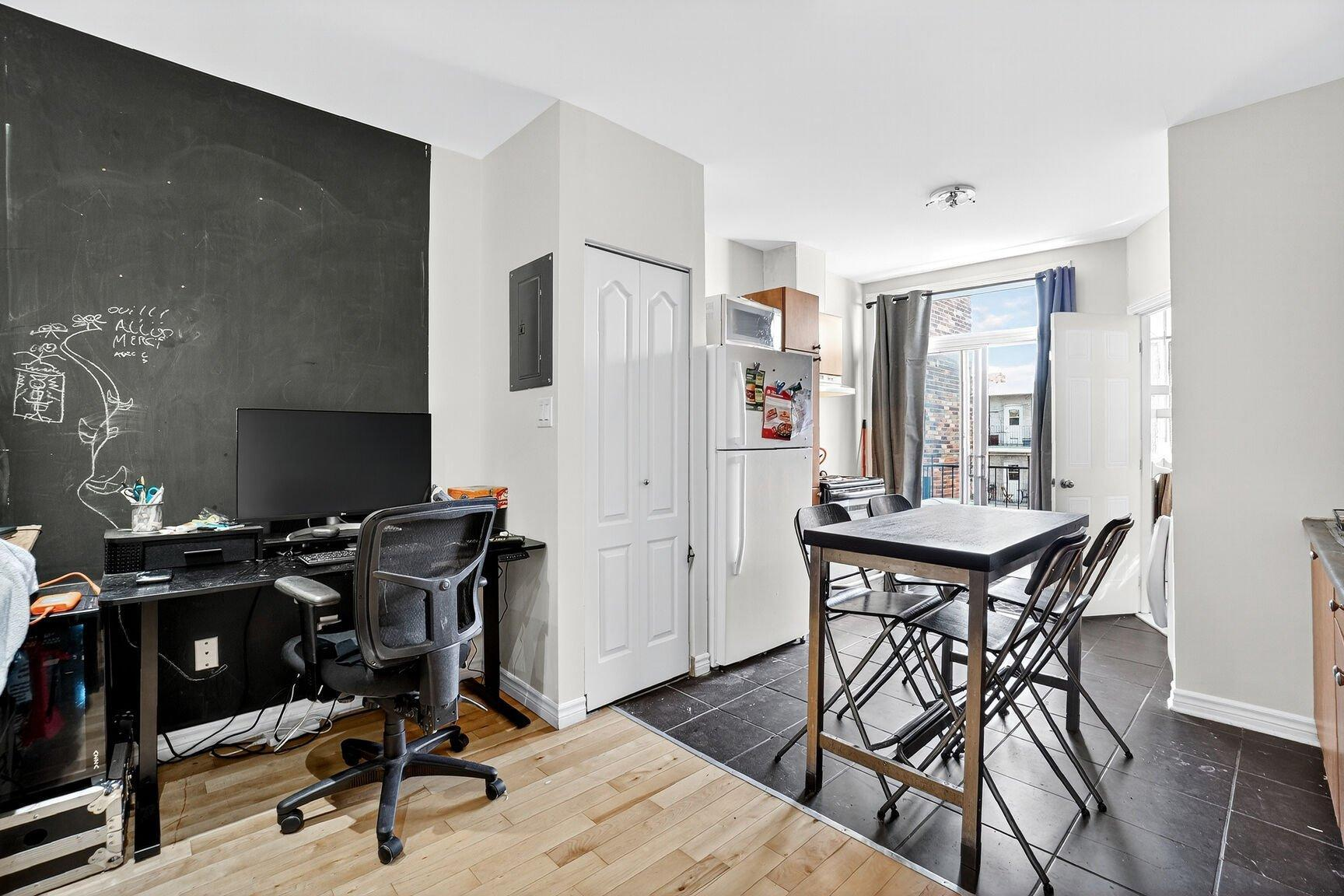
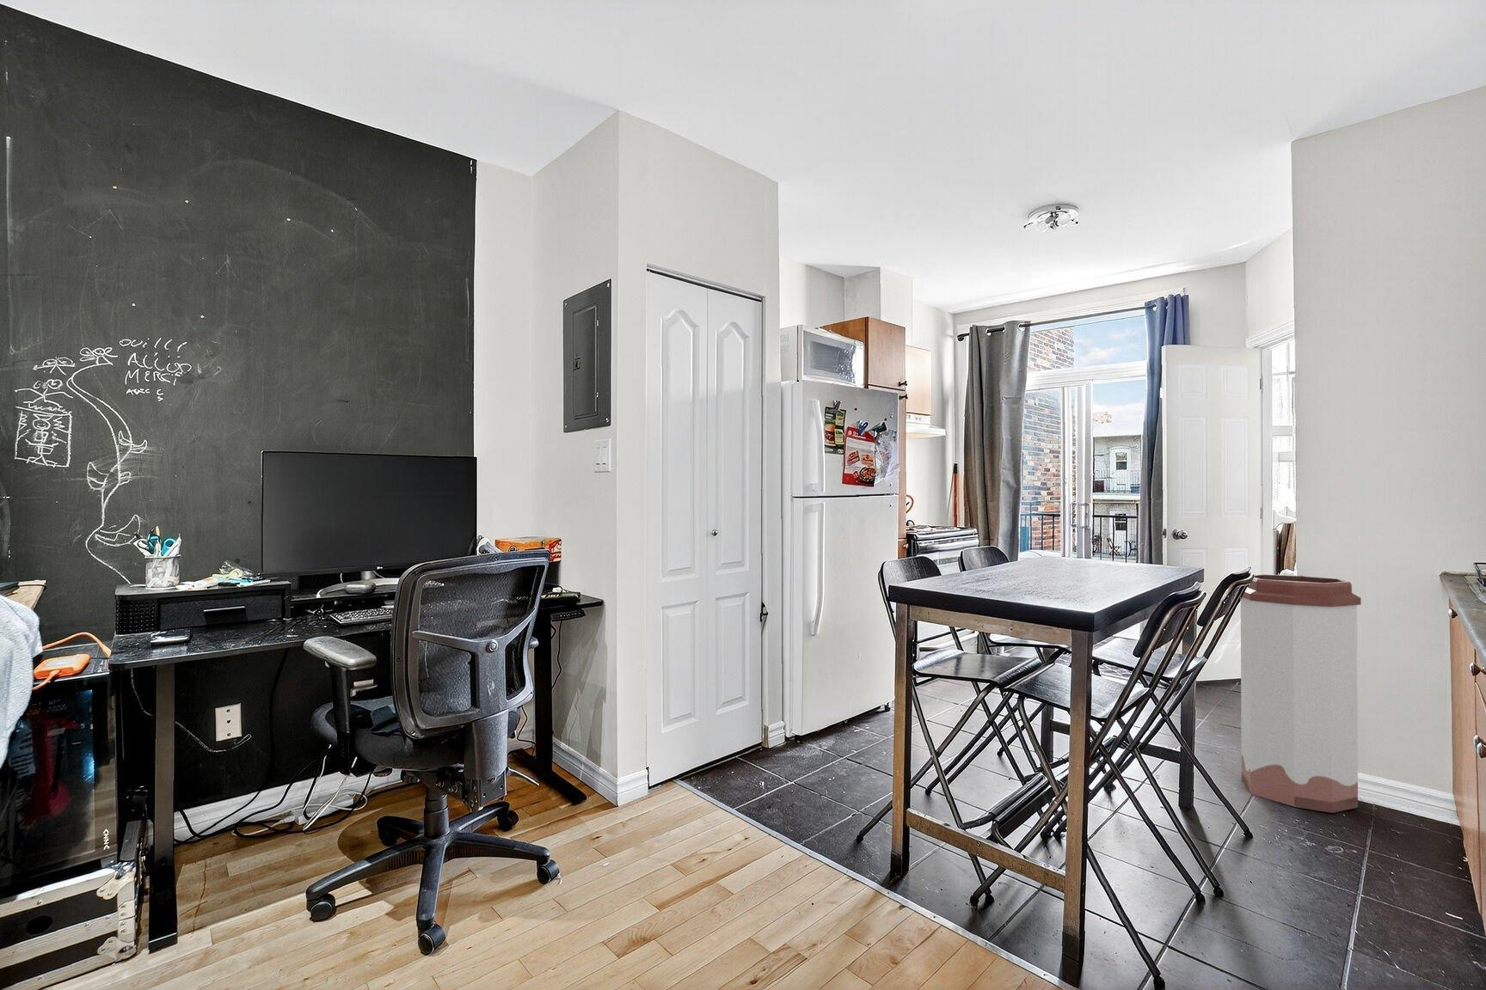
+ trash can [1241,573,1362,814]
